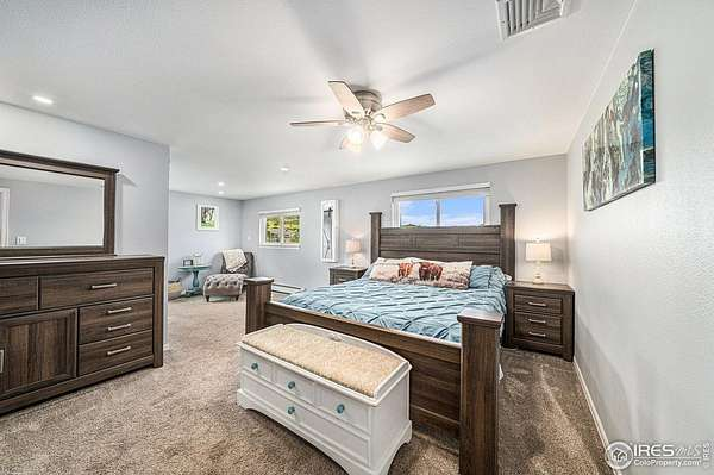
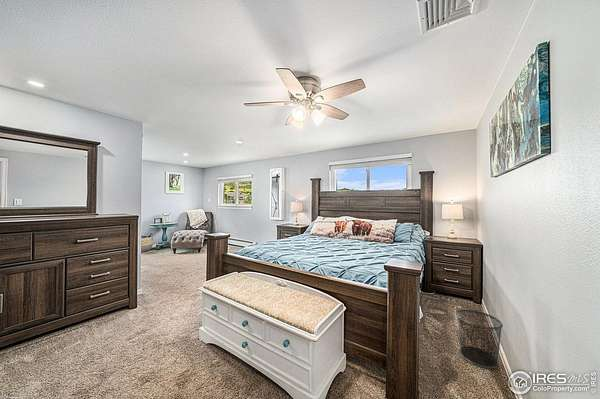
+ waste bin [455,308,504,370]
